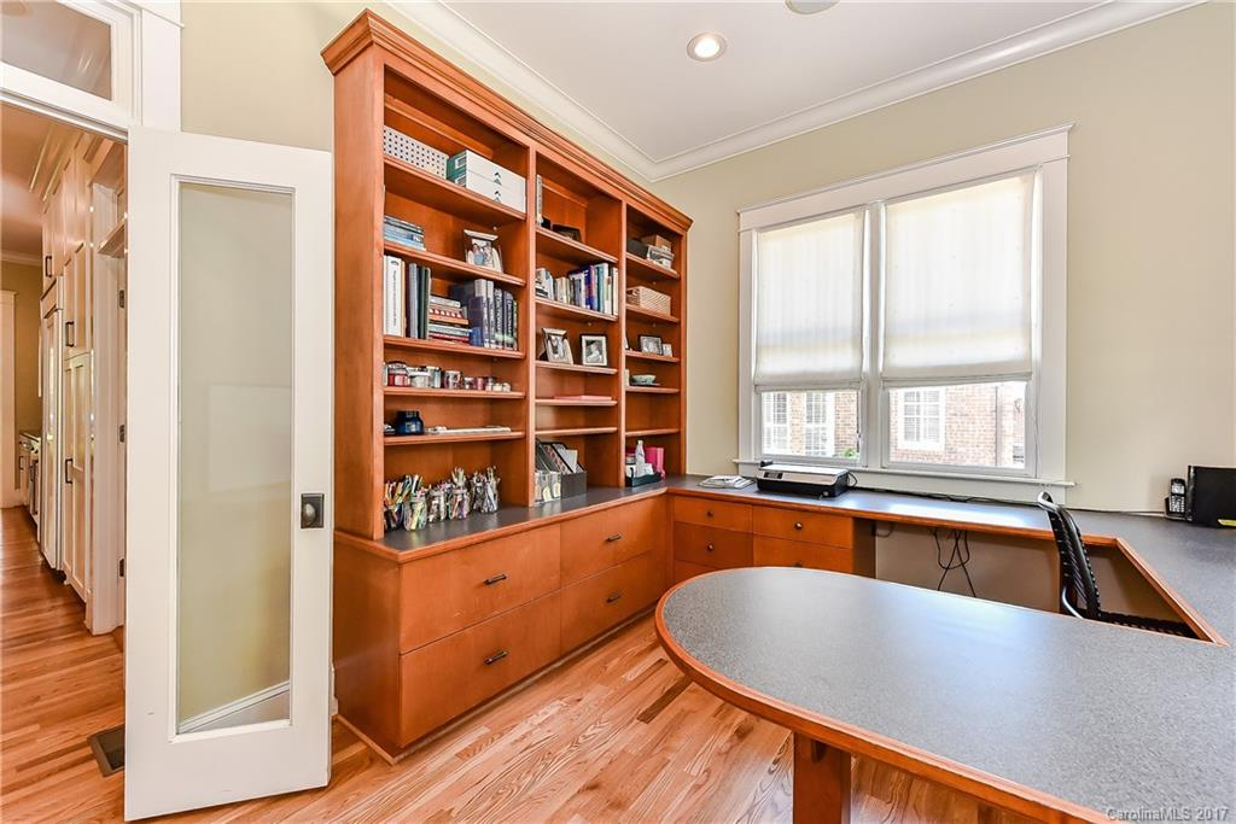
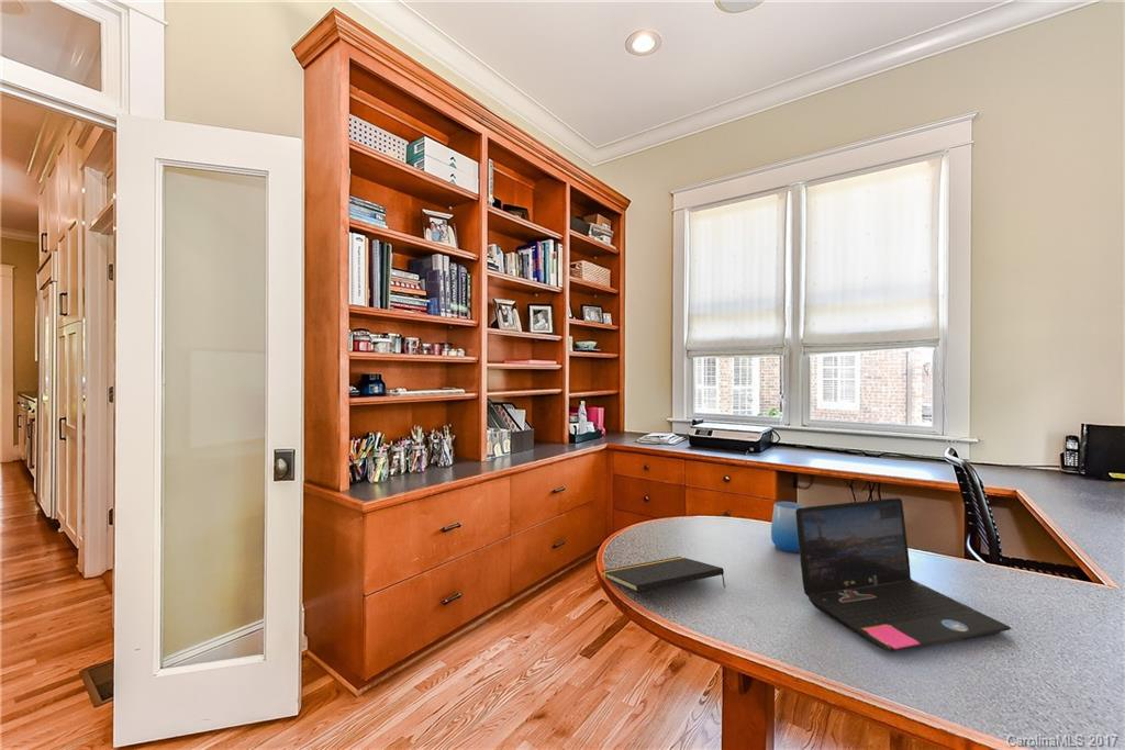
+ laptop [795,497,1012,653]
+ notepad [601,556,726,593]
+ cup [770,501,805,553]
